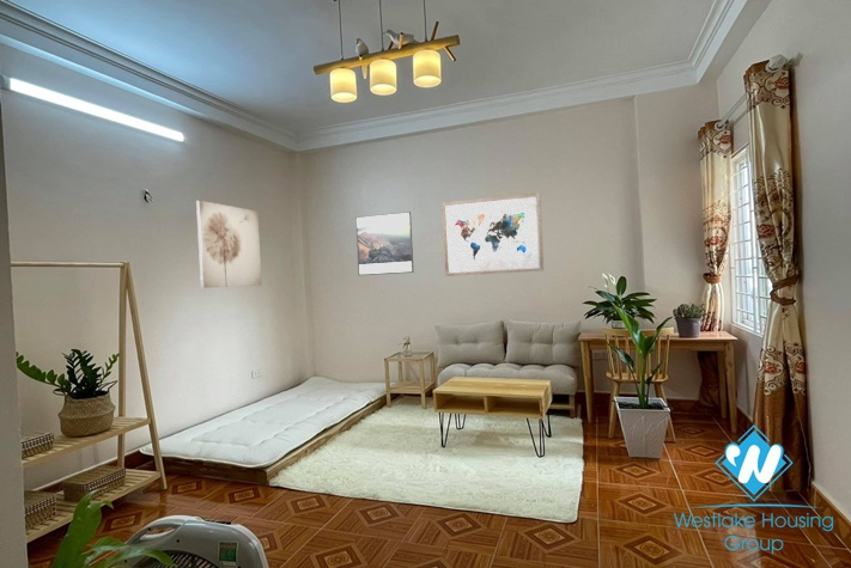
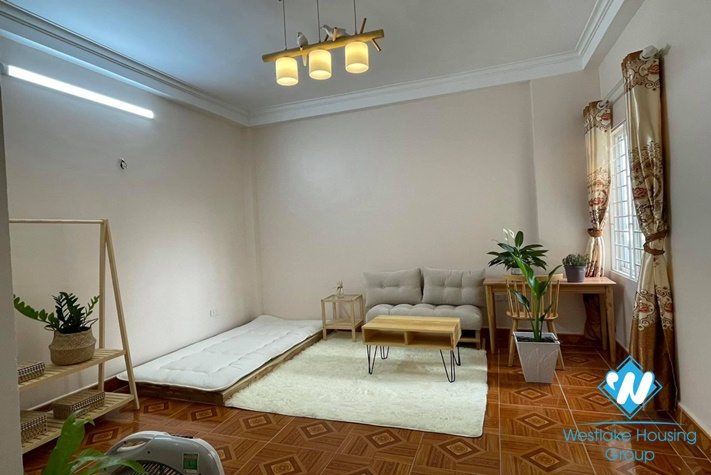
- wall art [195,200,263,289]
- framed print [354,210,415,276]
- wall art [440,191,545,277]
